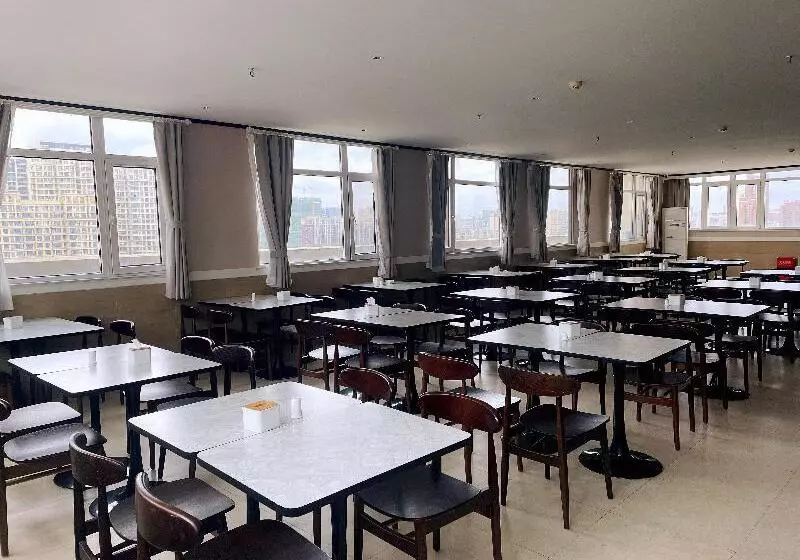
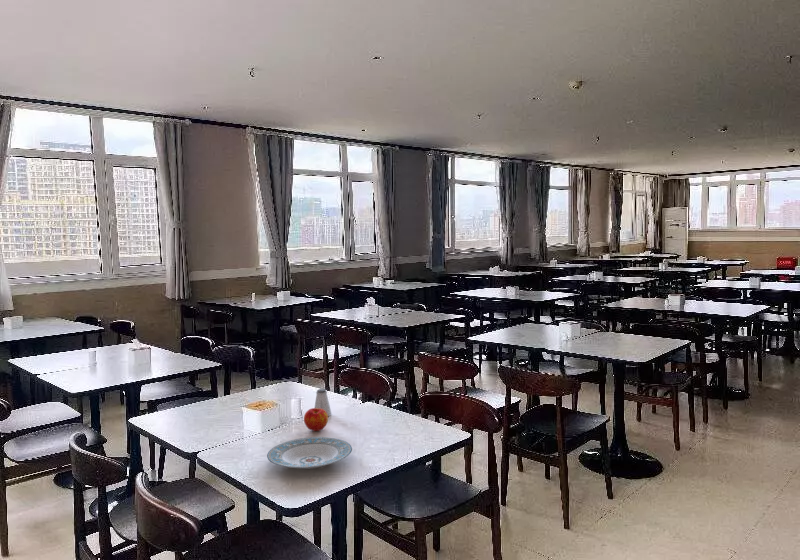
+ plate [266,436,353,470]
+ apple [303,407,329,432]
+ saltshaker [314,388,333,417]
